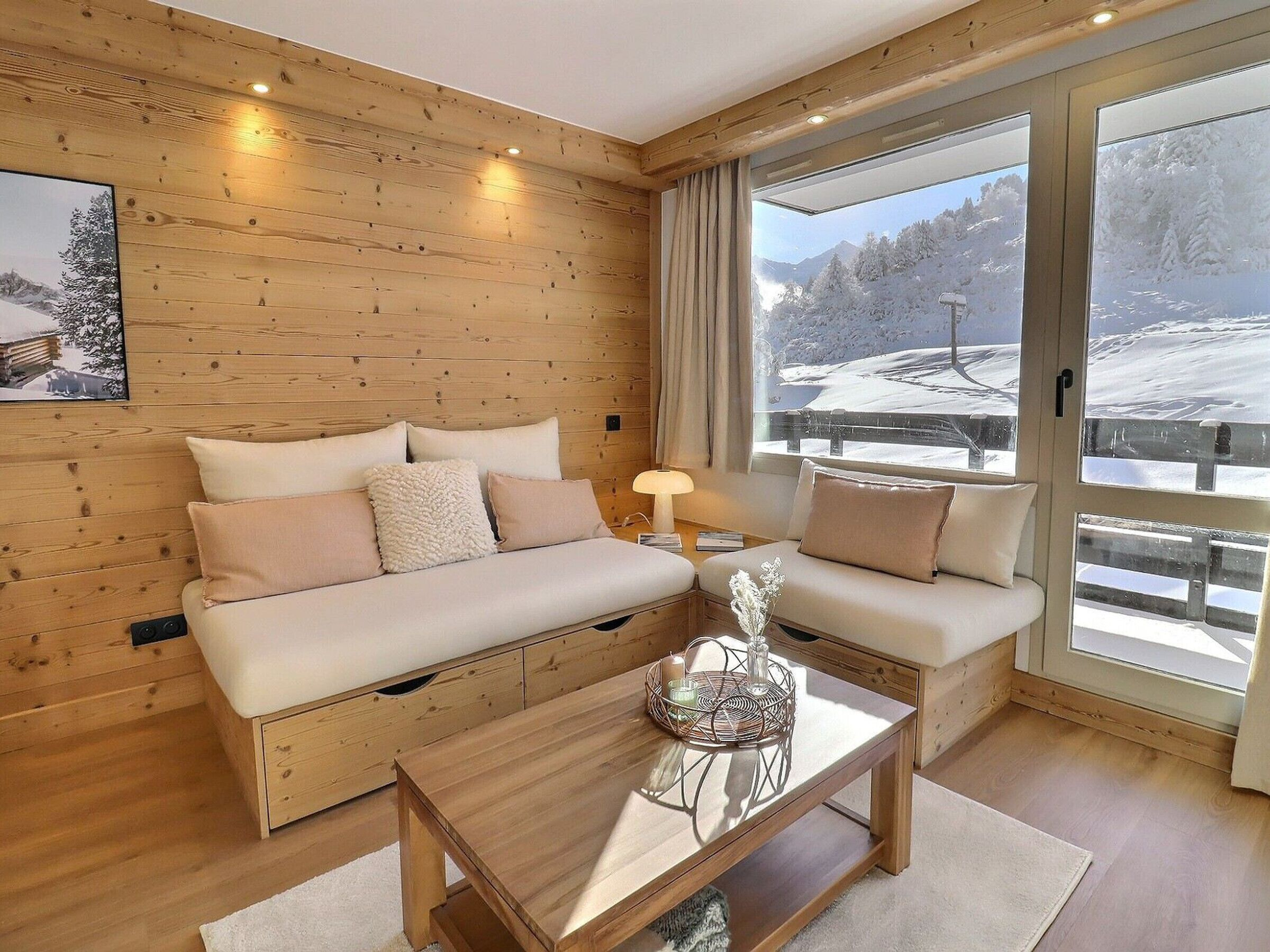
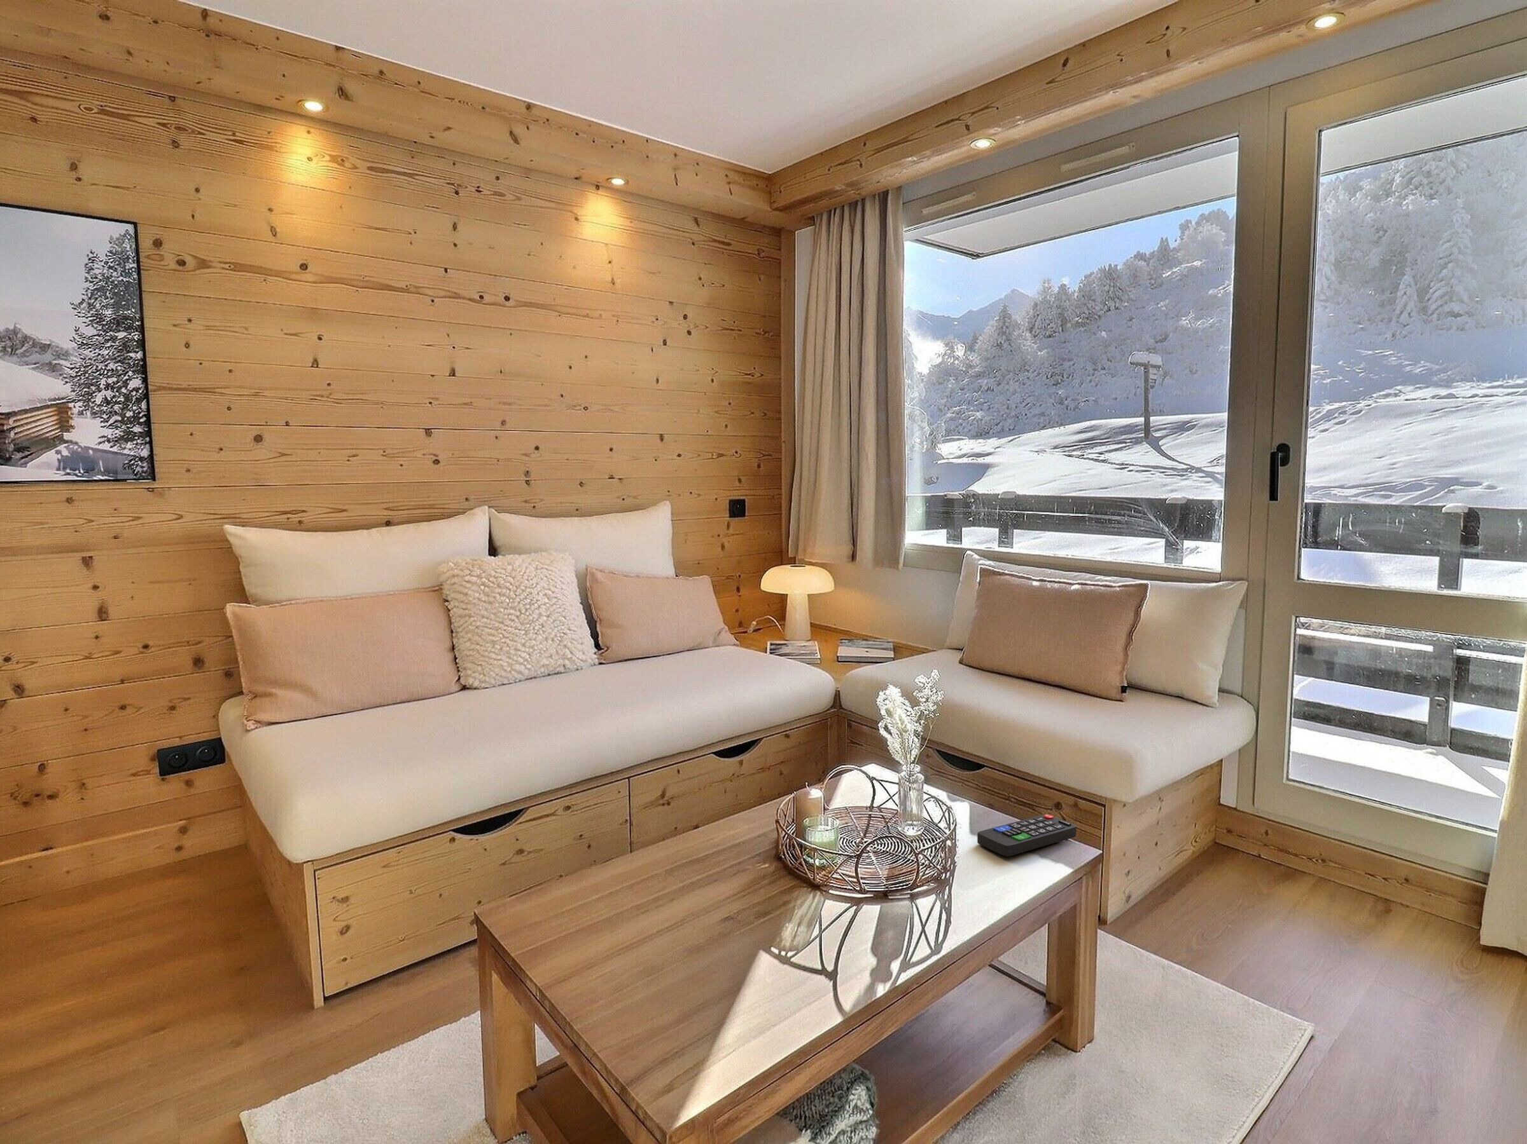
+ remote control [976,814,1077,857]
